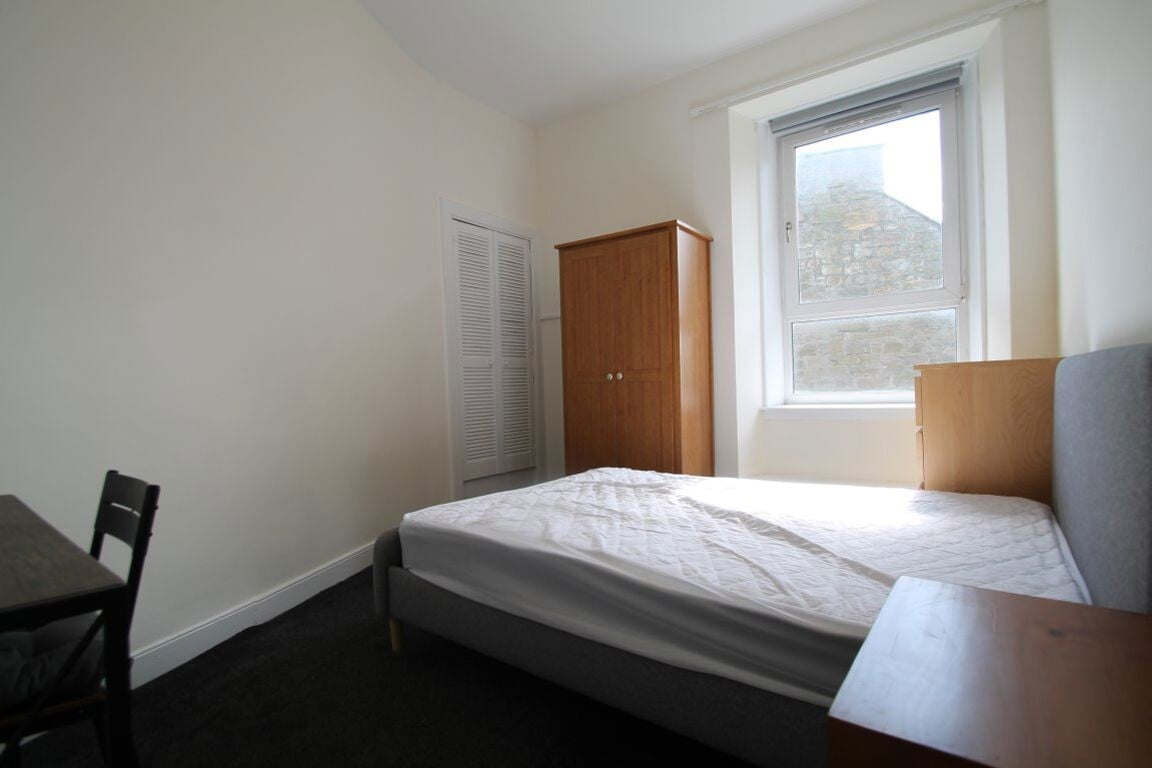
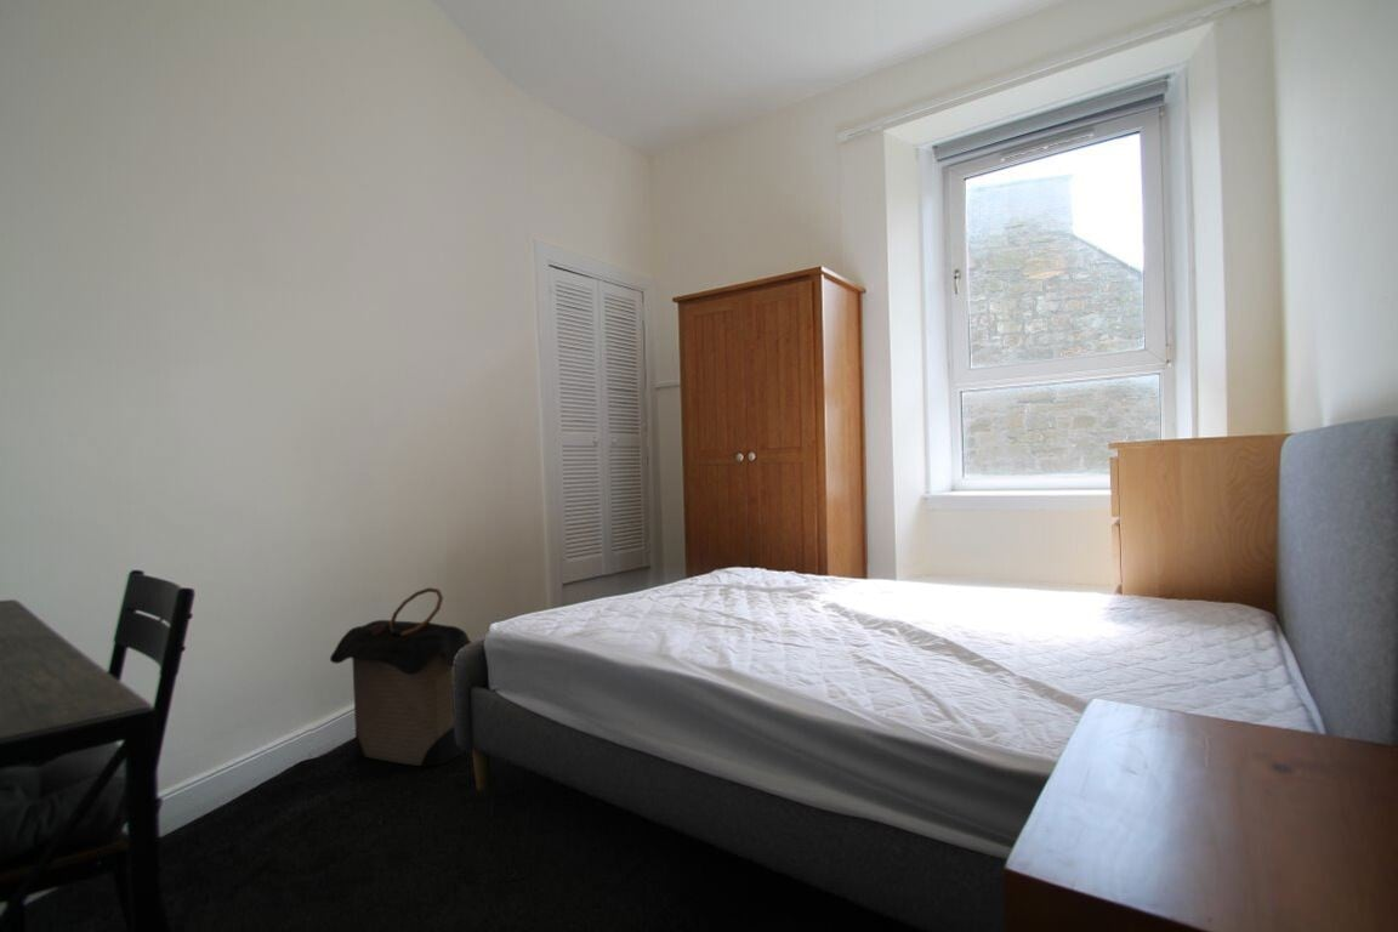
+ laundry hamper [329,586,473,767]
